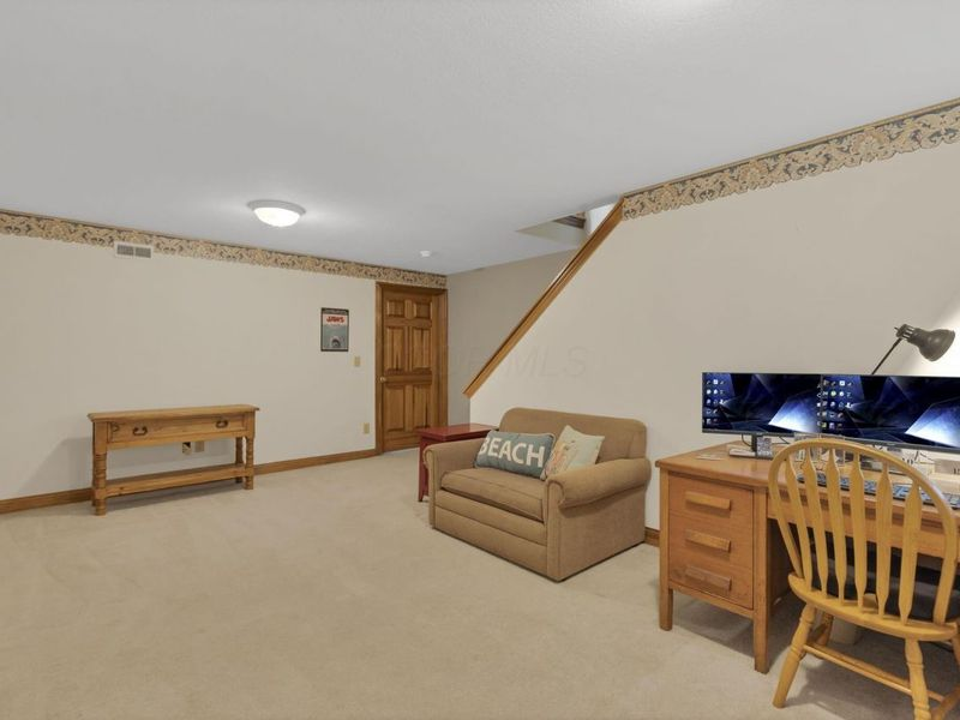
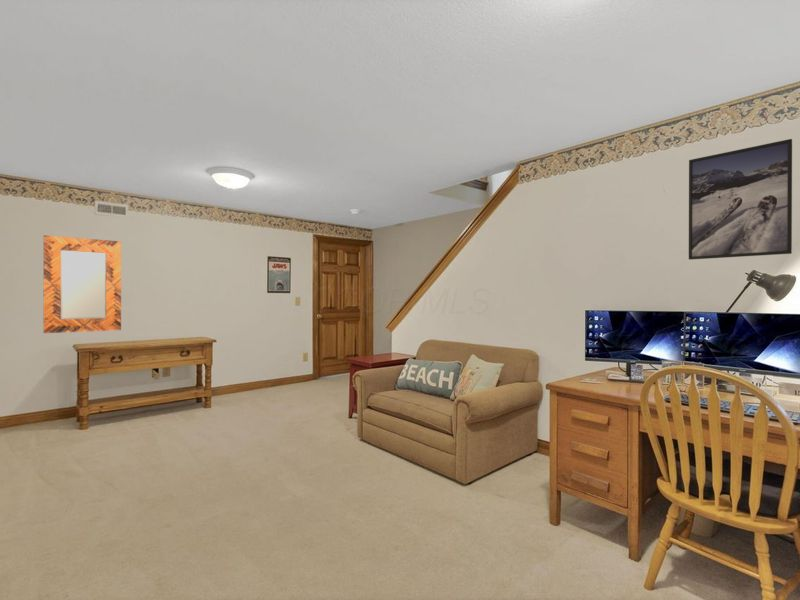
+ home mirror [43,234,122,334]
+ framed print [688,138,793,261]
